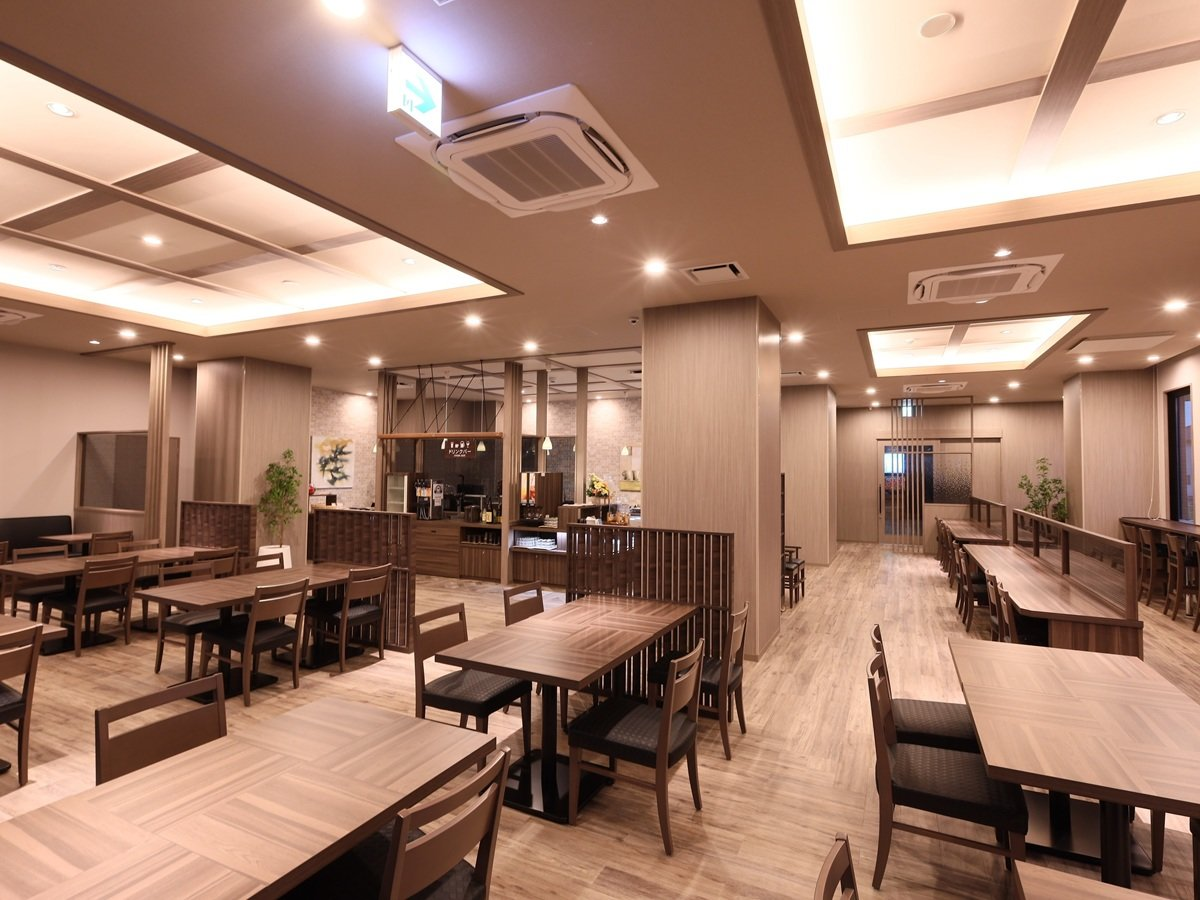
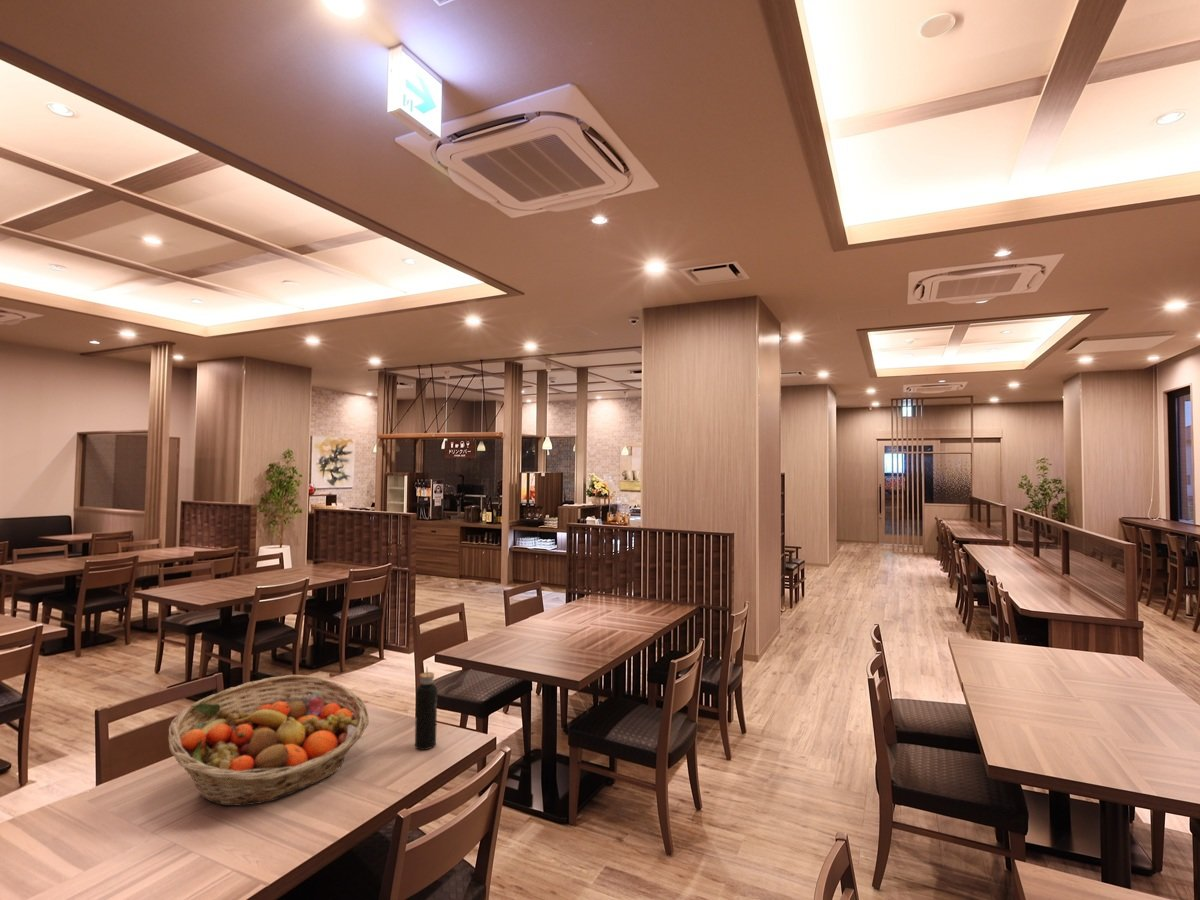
+ water bottle [414,666,438,751]
+ fruit basket [167,674,370,807]
